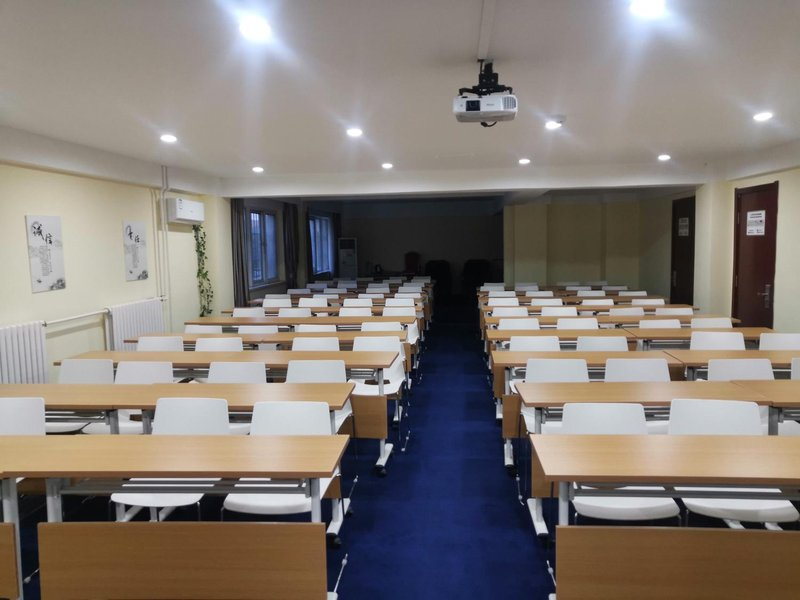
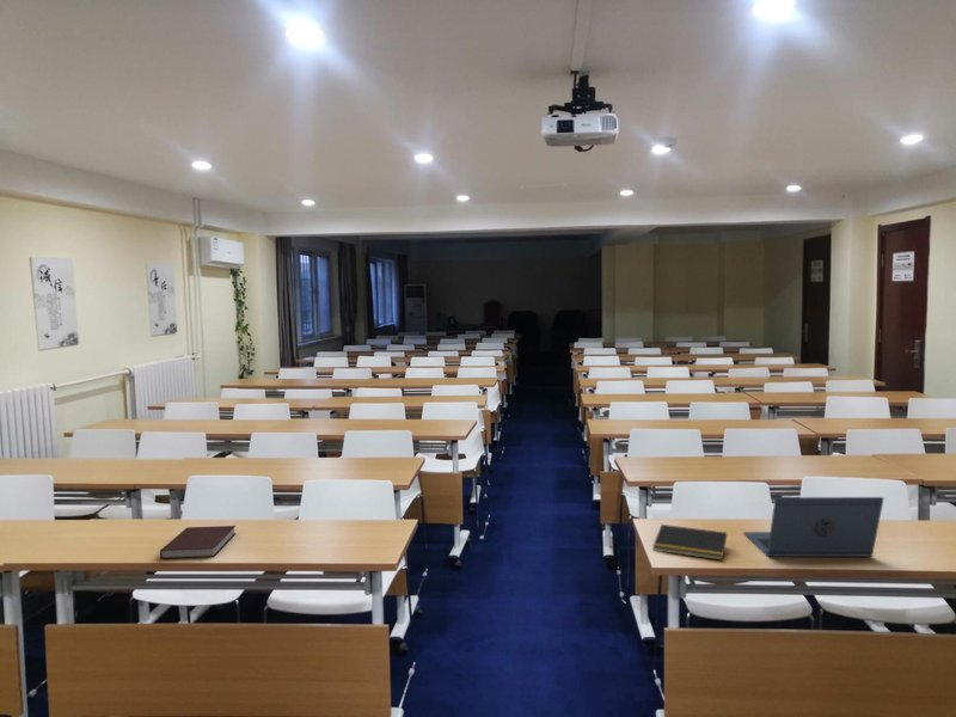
+ laptop [742,496,885,558]
+ notepad [651,523,728,562]
+ notebook [159,525,237,559]
